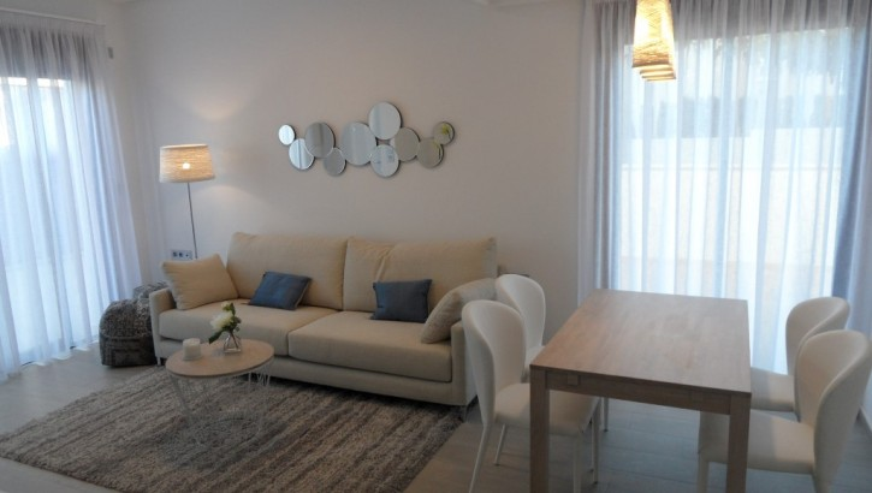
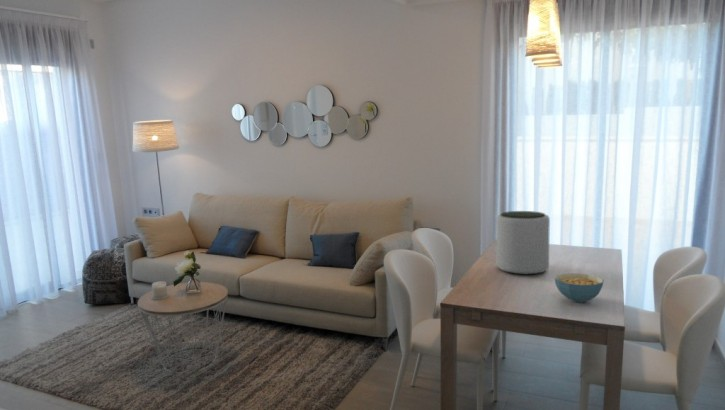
+ plant pot [496,210,551,275]
+ cereal bowl [554,272,604,303]
